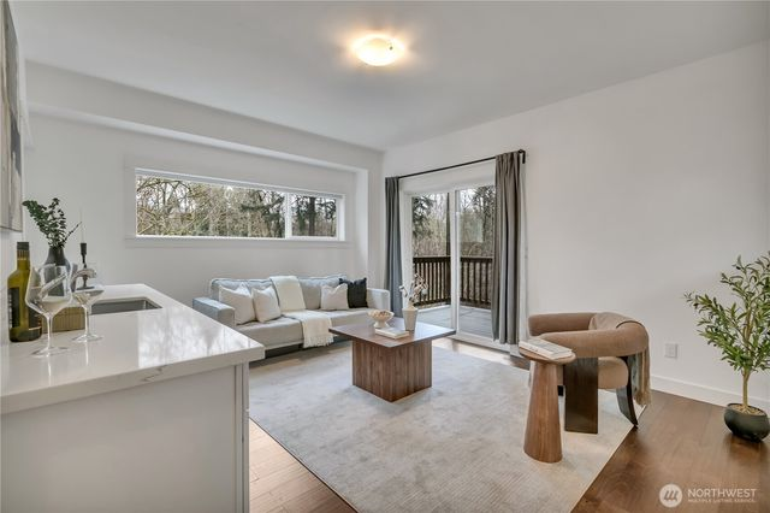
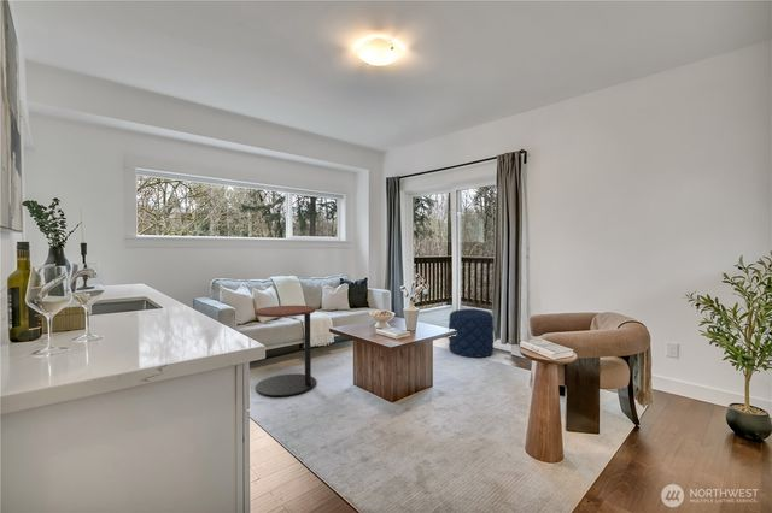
+ side table [253,305,317,397]
+ pouf [448,308,495,359]
